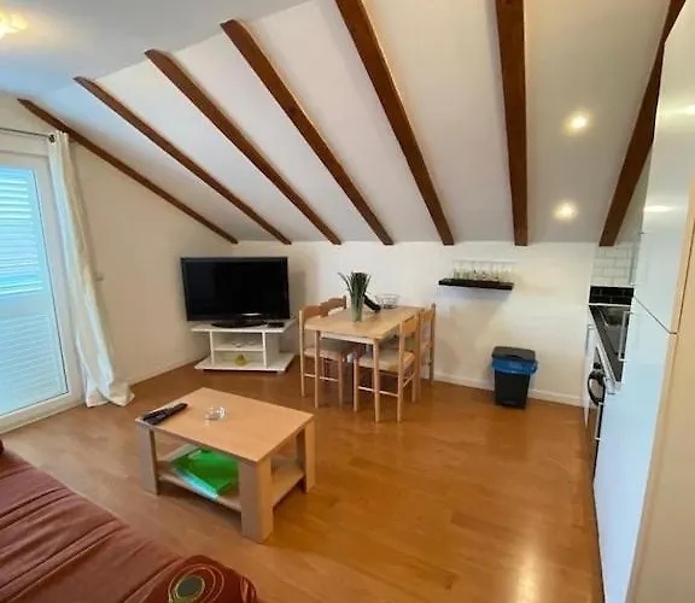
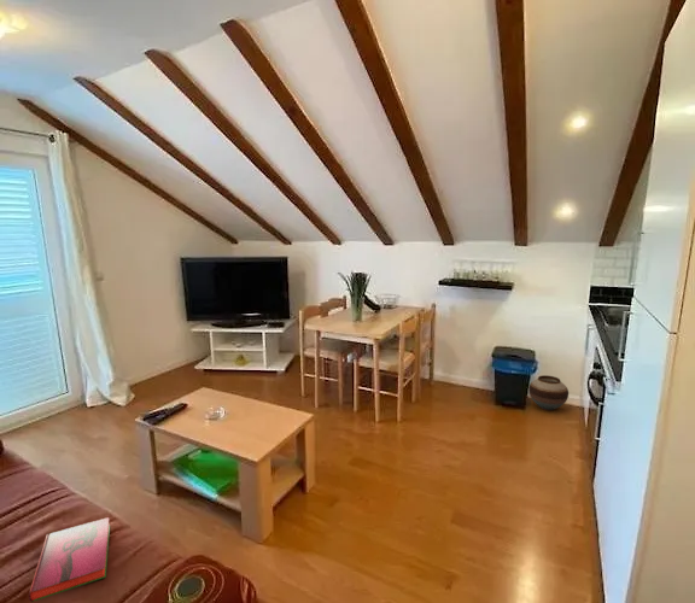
+ vase [527,374,570,411]
+ hardback book [28,516,111,603]
